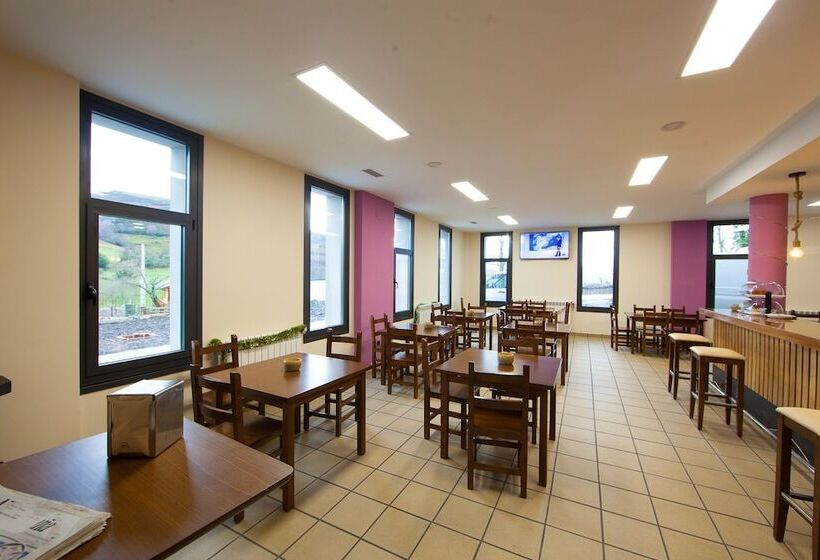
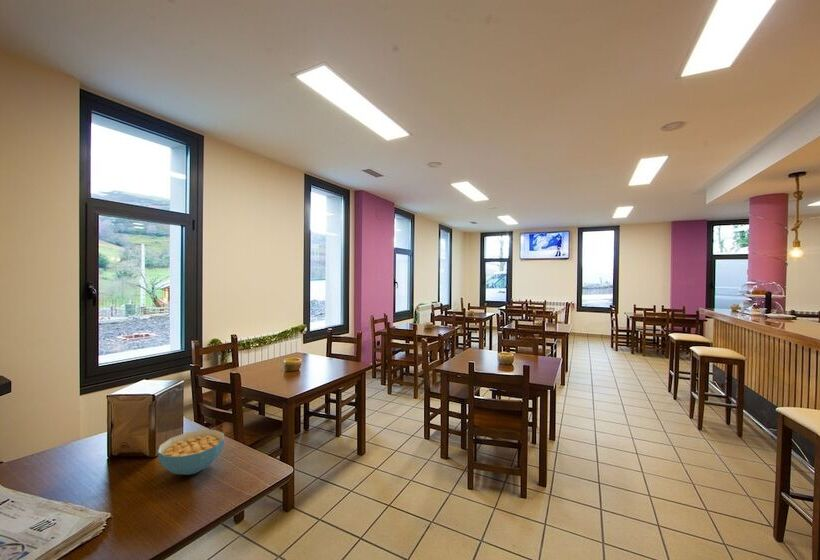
+ cereal bowl [156,429,225,476]
